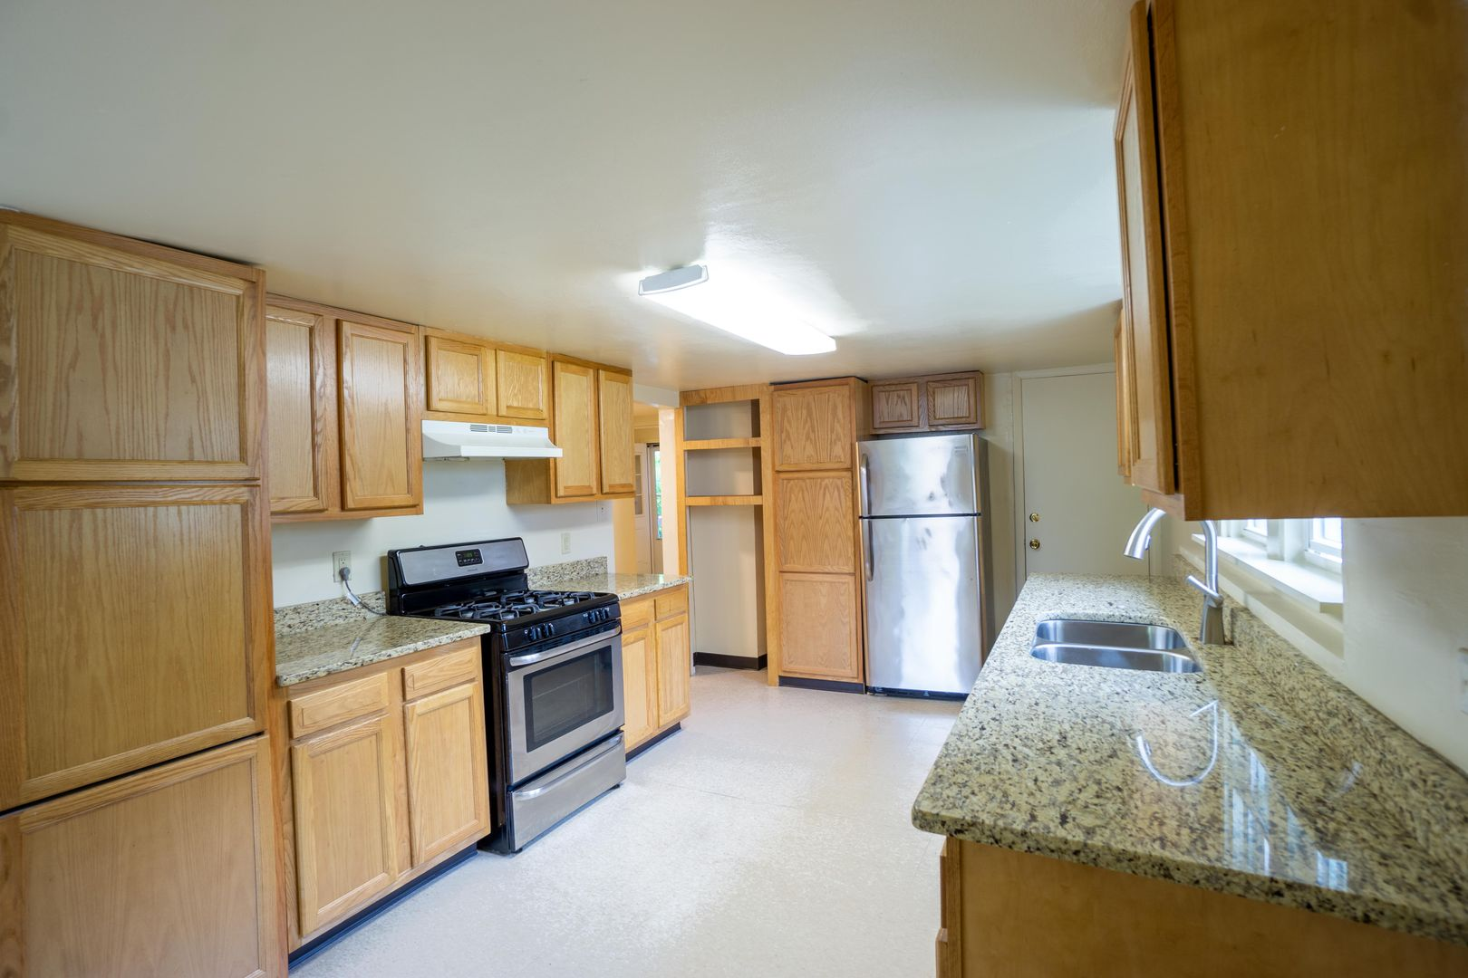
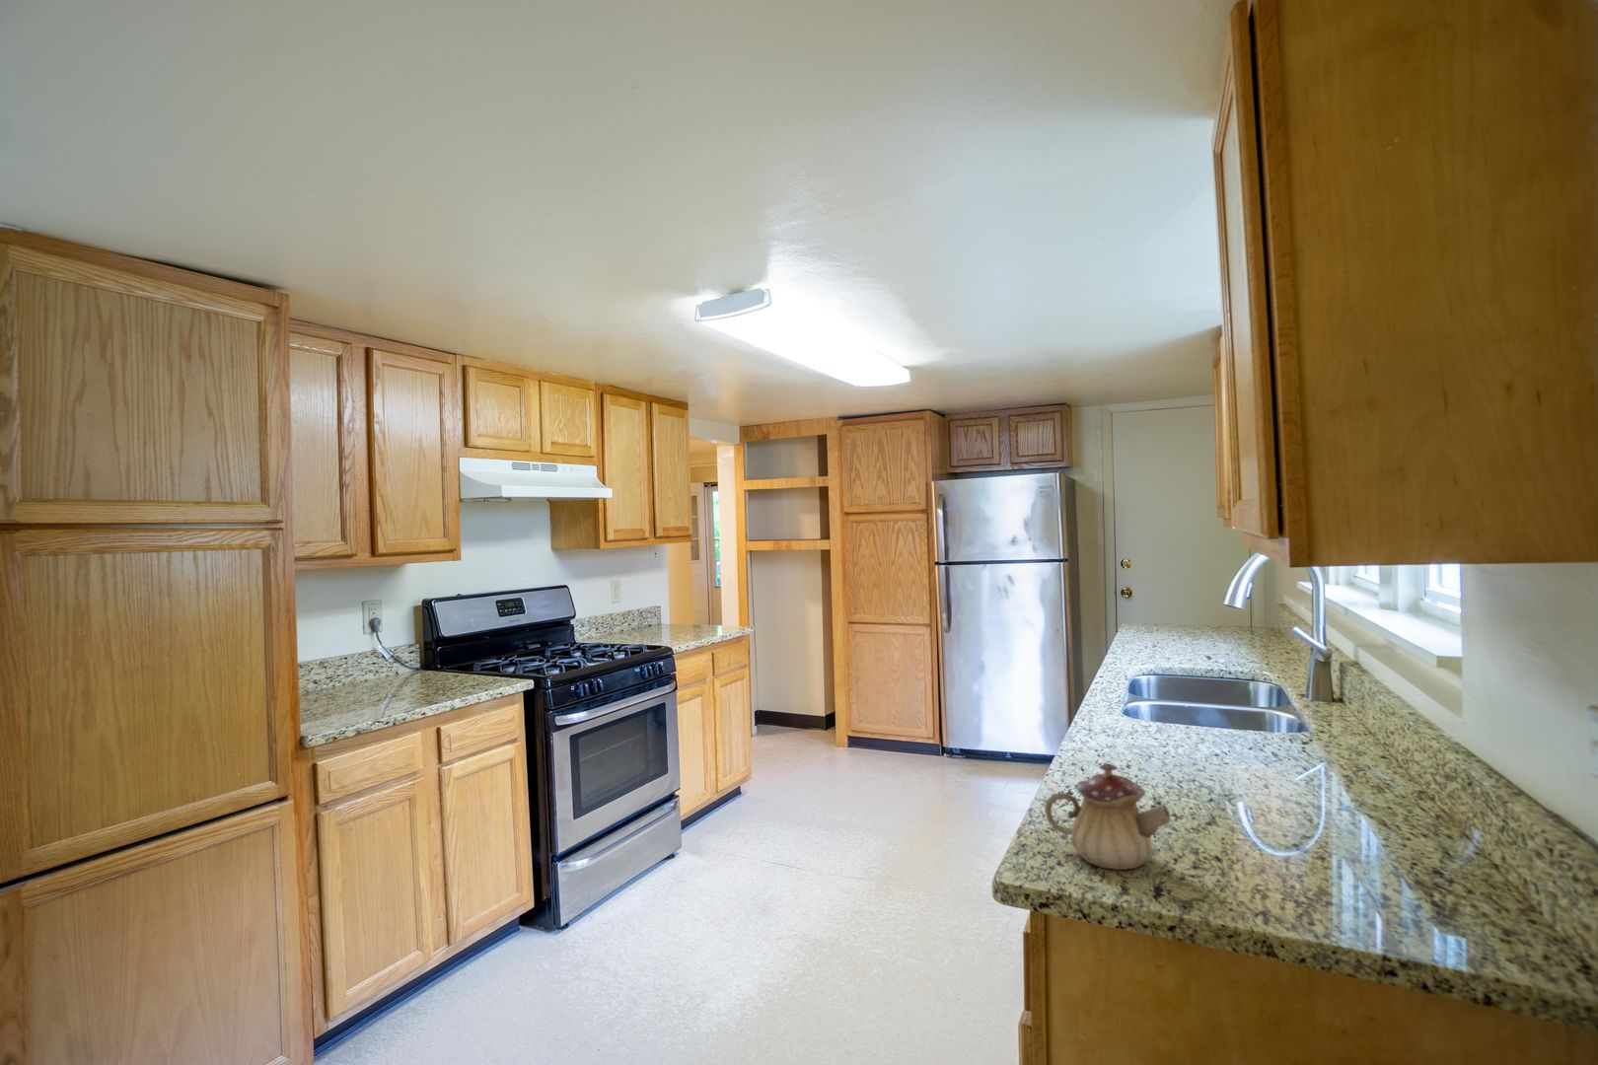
+ teapot [1044,762,1172,871]
